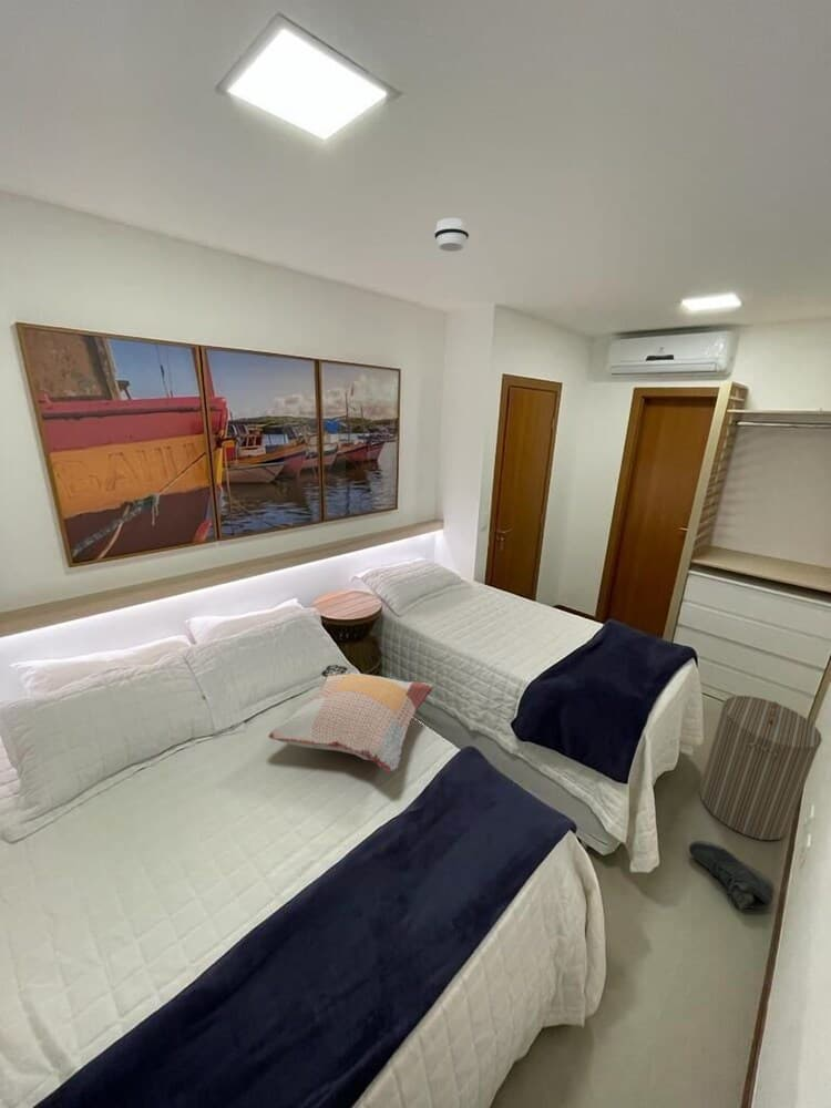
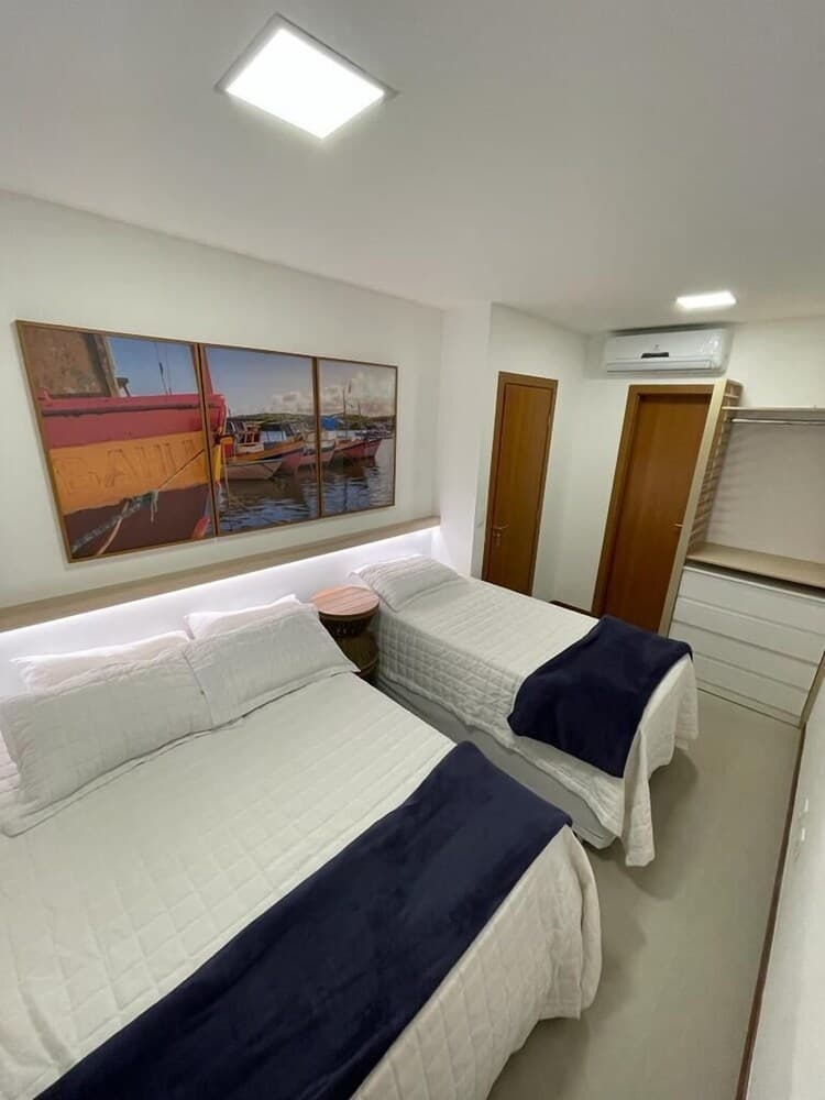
- smoke detector [433,217,471,253]
- sneaker [688,840,776,912]
- laundry hamper [698,695,823,841]
- decorative pillow [267,664,435,773]
